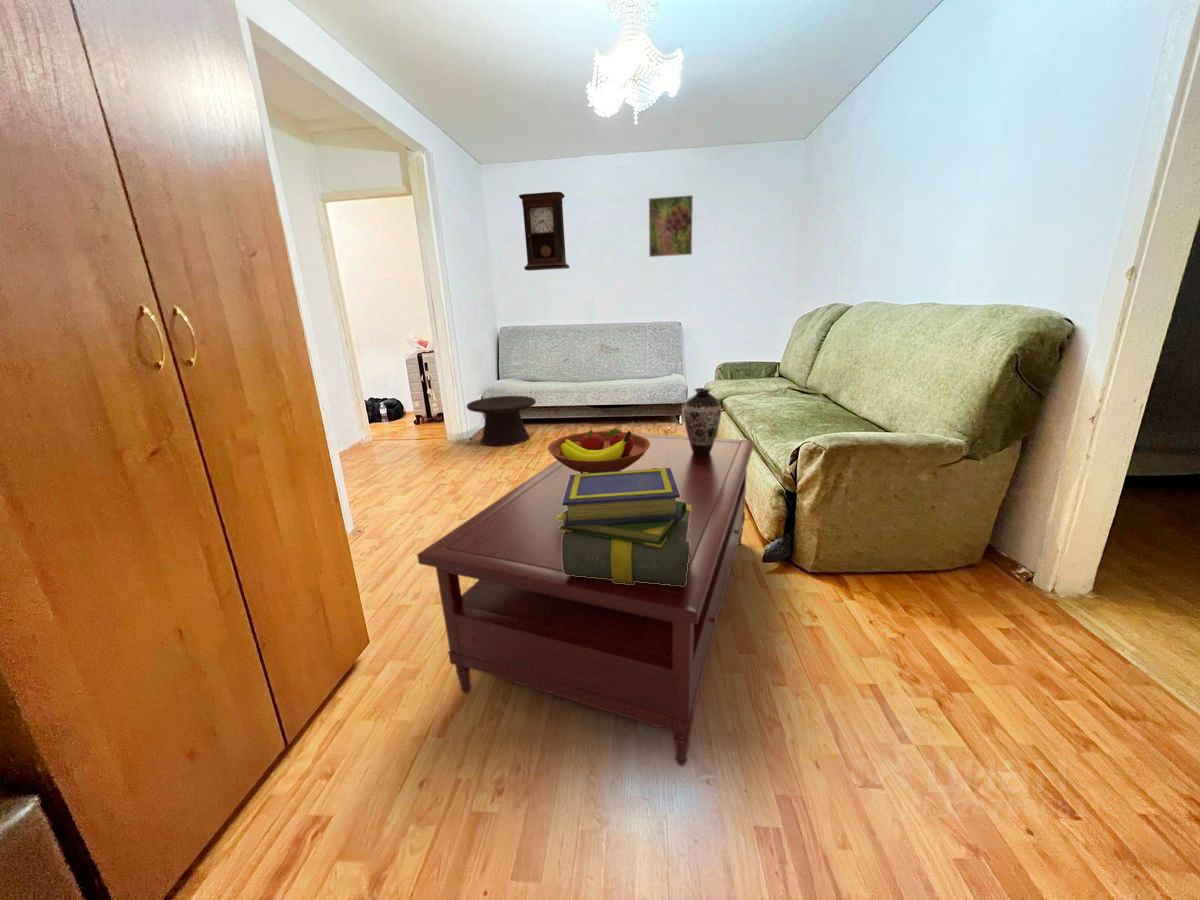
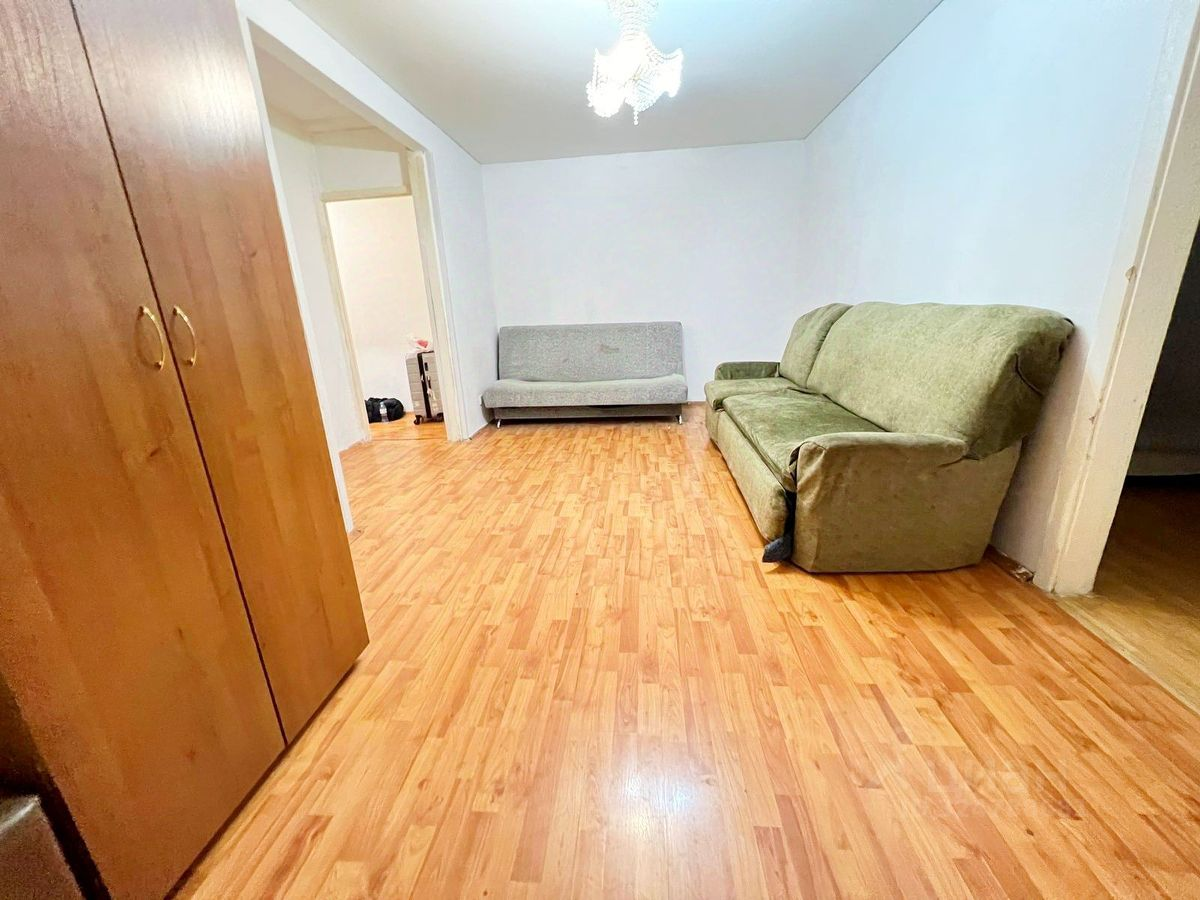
- side table [466,395,537,447]
- fruit bowl [547,428,651,474]
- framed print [648,194,694,258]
- pendulum clock [518,191,571,272]
- stack of books [557,467,691,586]
- decorative vase [683,387,722,455]
- coffee table [416,431,755,767]
